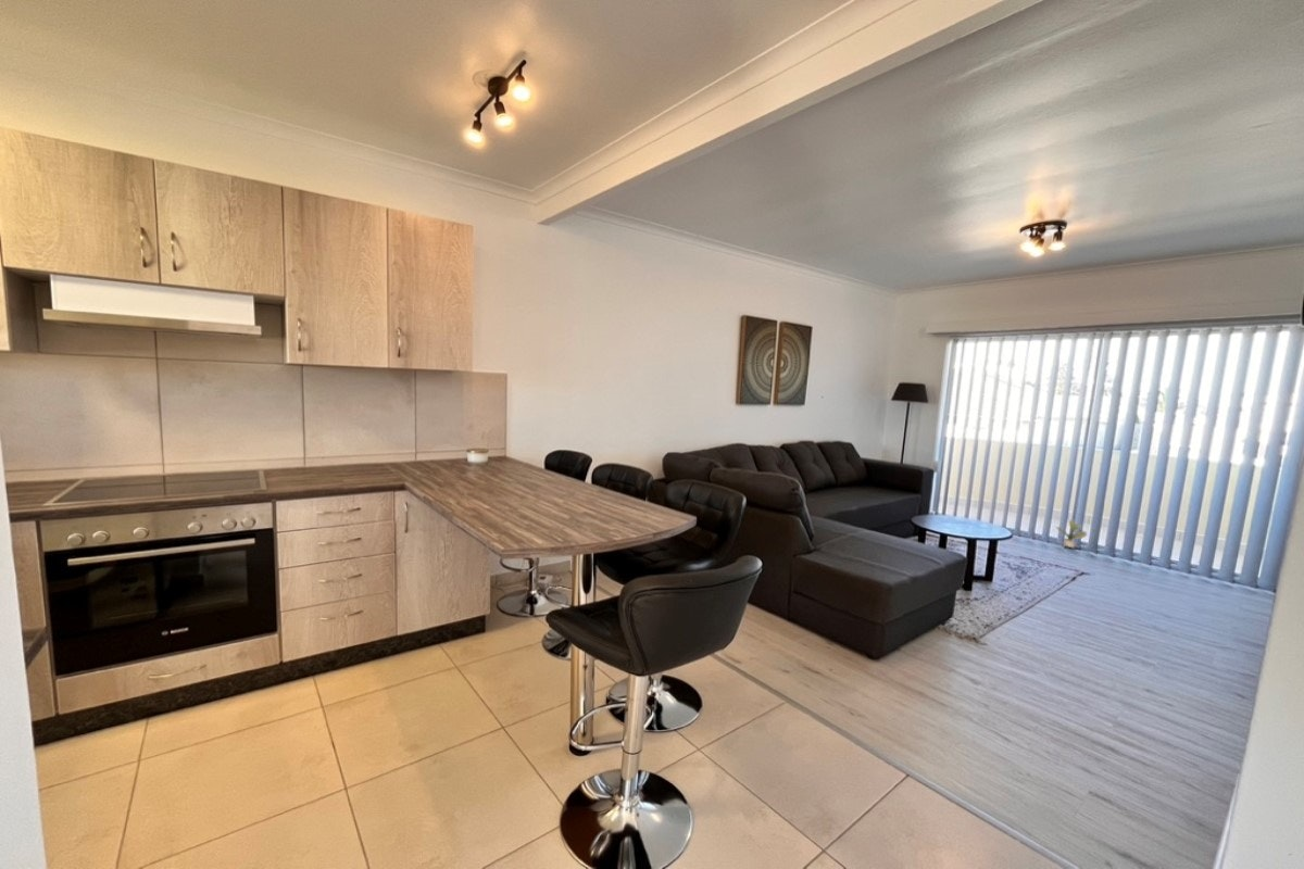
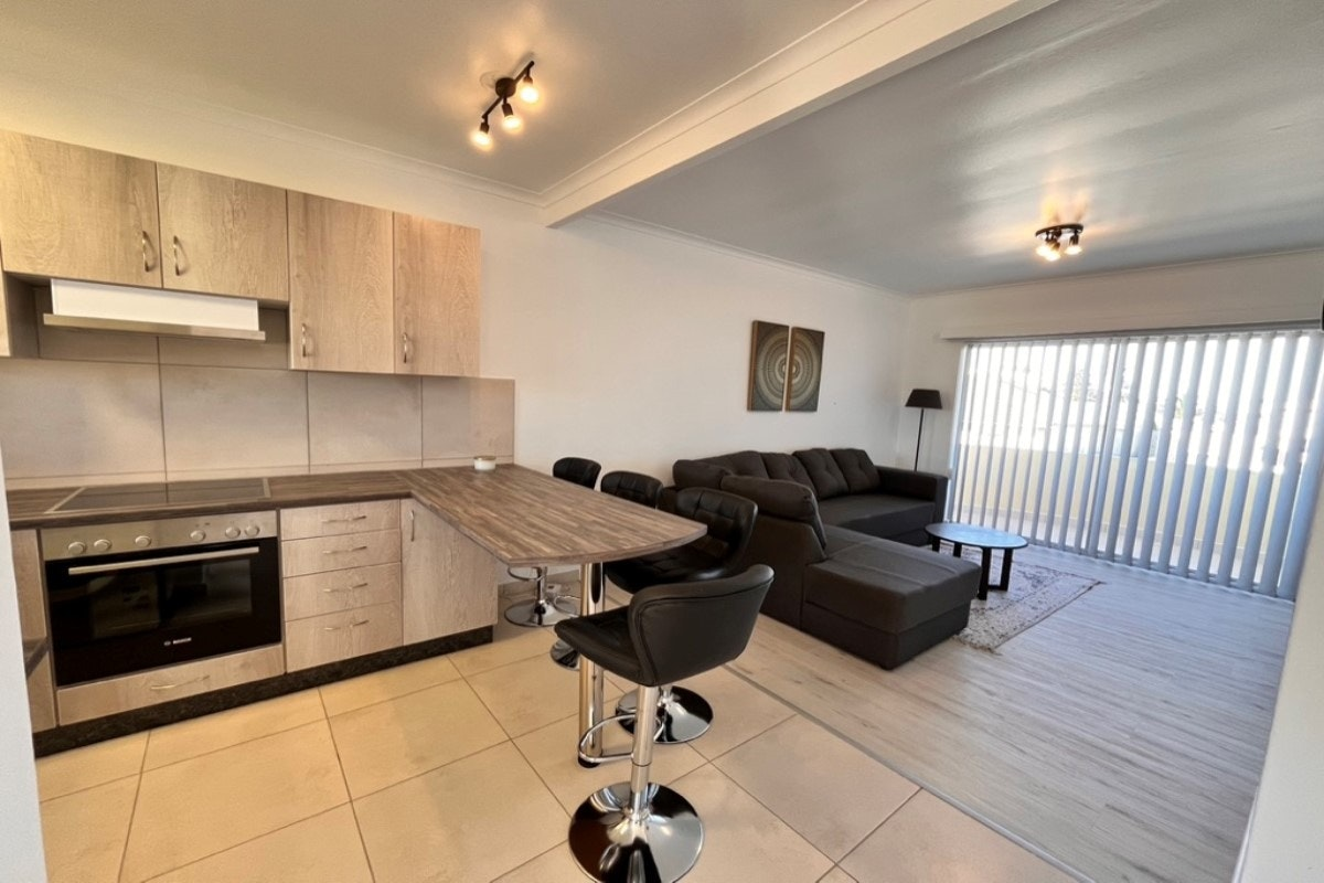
- potted plant [1054,518,1088,550]
